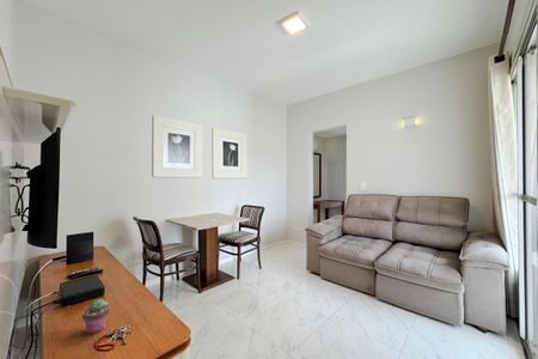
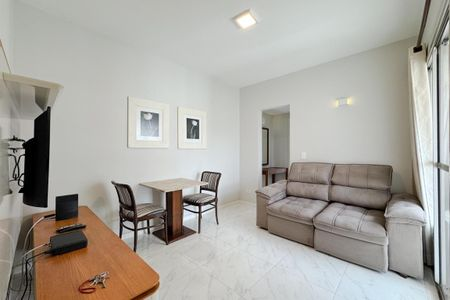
- potted succulent [81,298,111,335]
